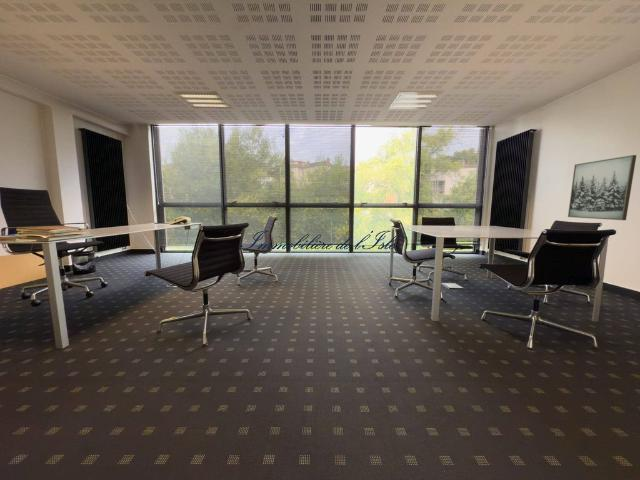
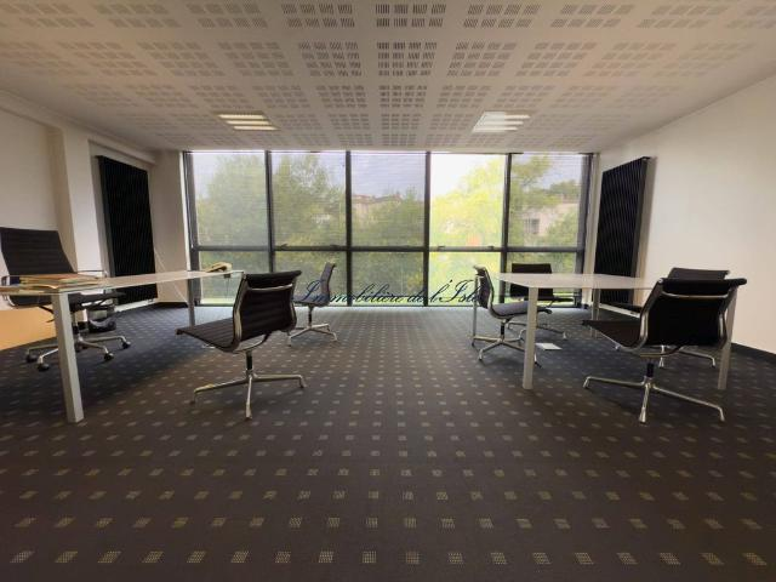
- wall art [567,154,637,221]
